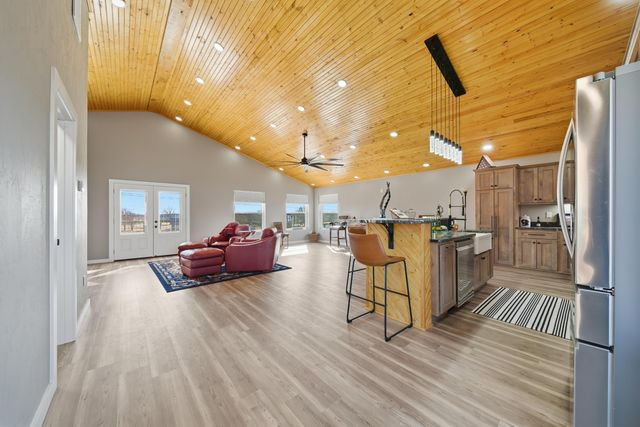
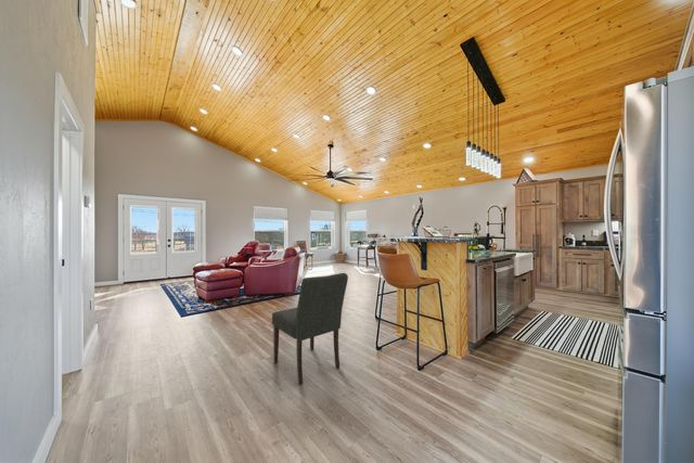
+ chair [271,272,349,385]
